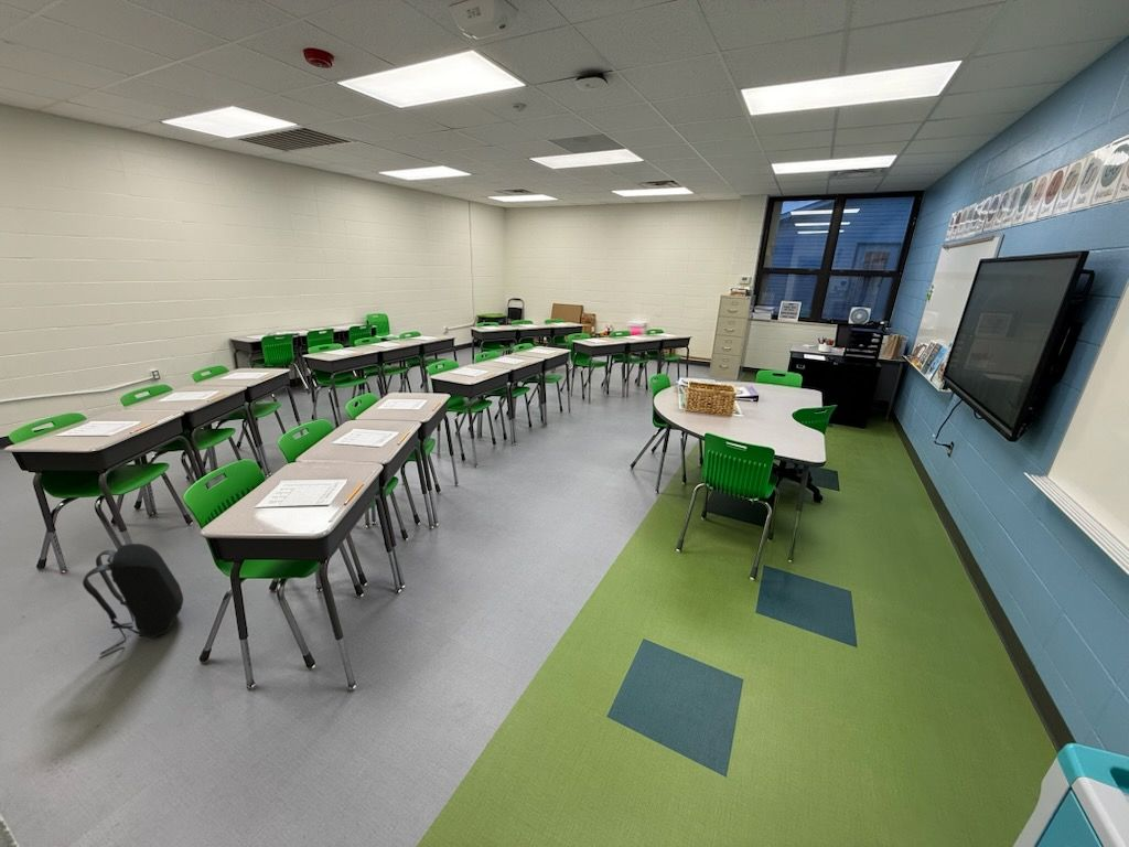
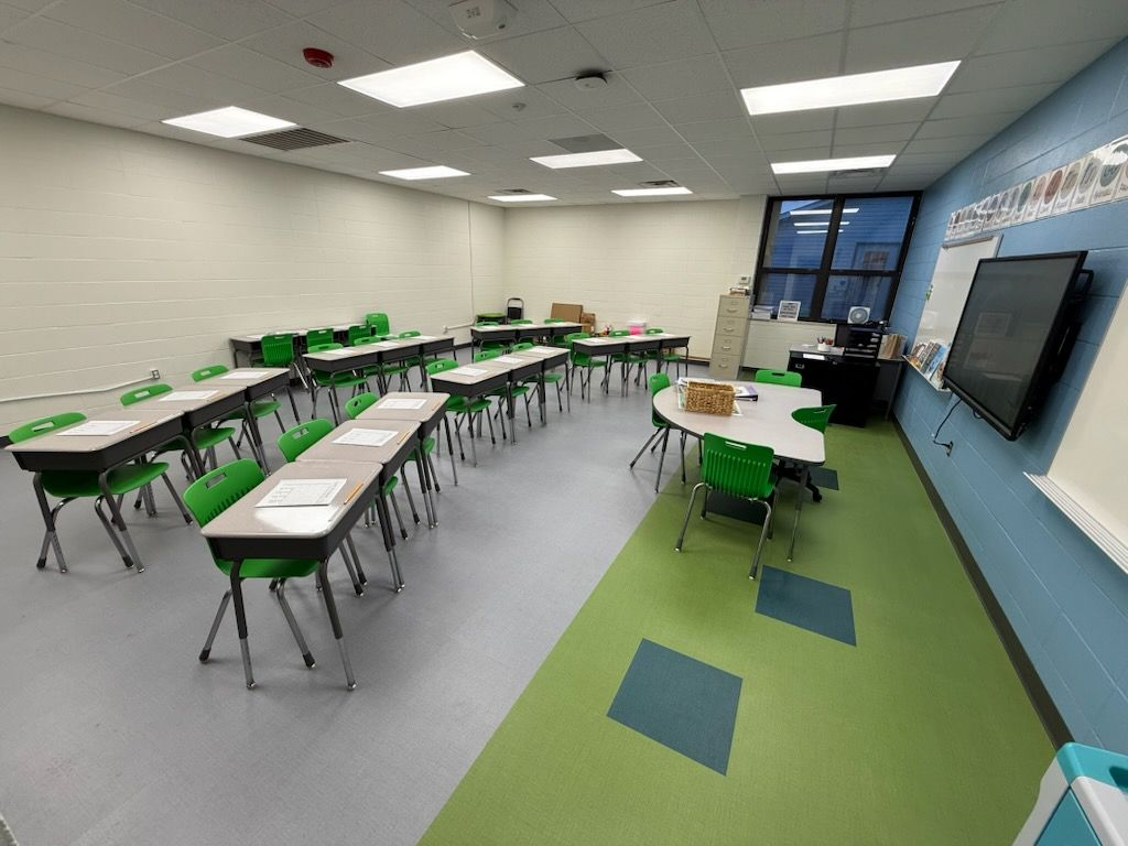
- backpack [82,543,184,656]
